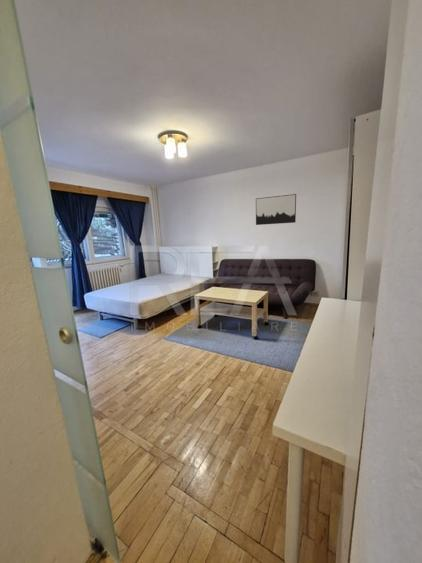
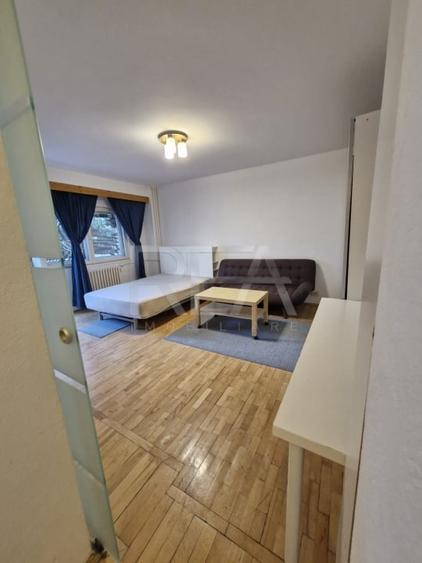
- wall art [255,193,297,226]
